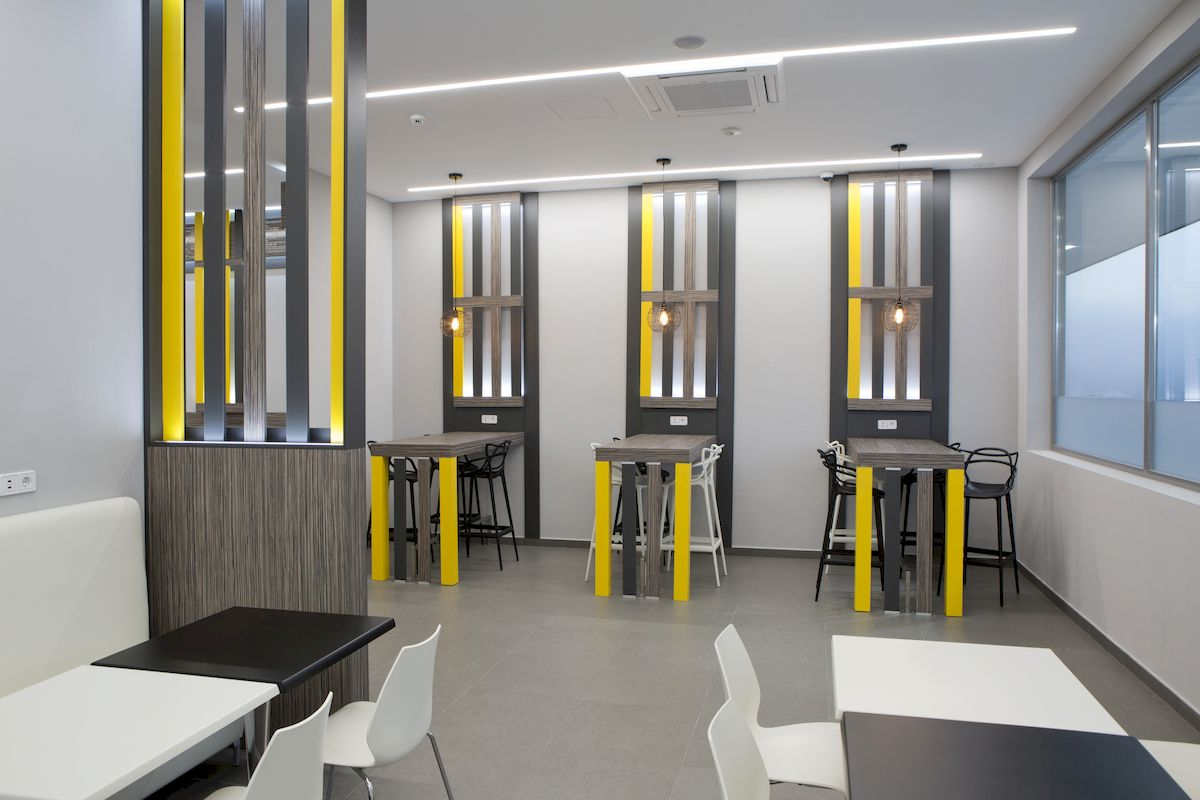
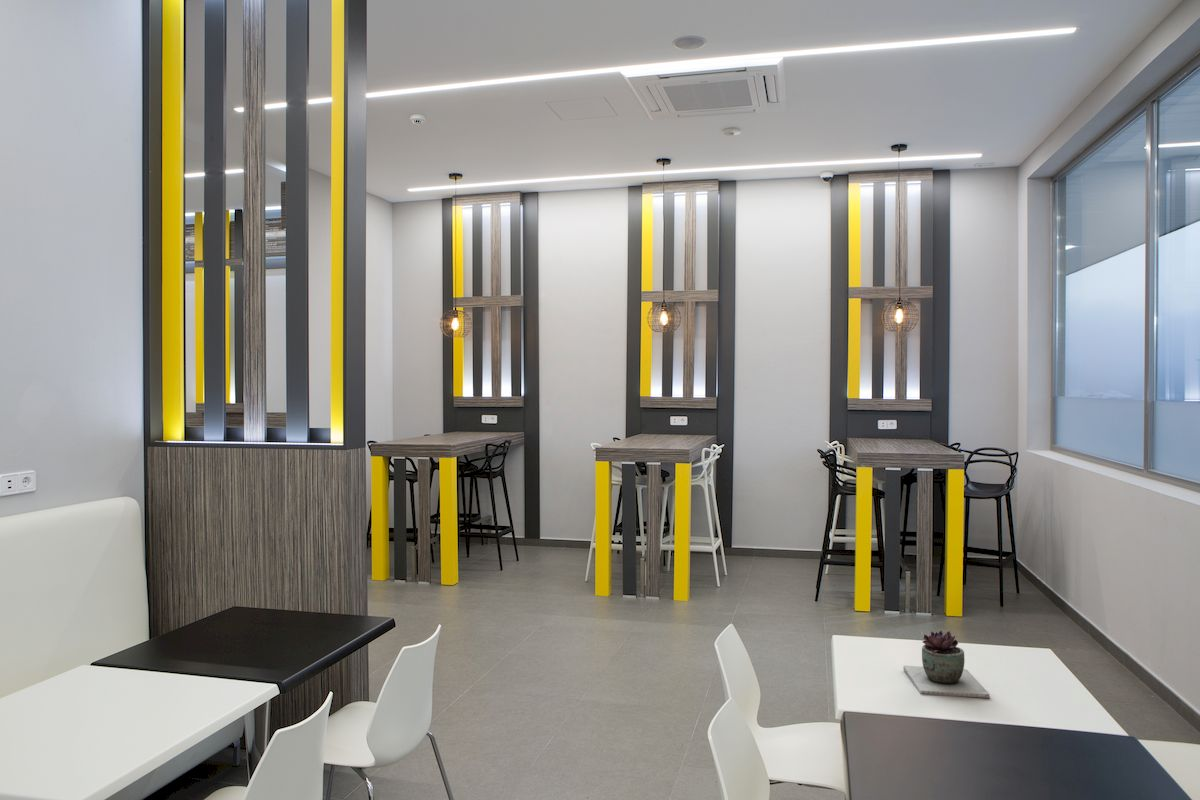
+ succulent plant [902,630,991,699]
